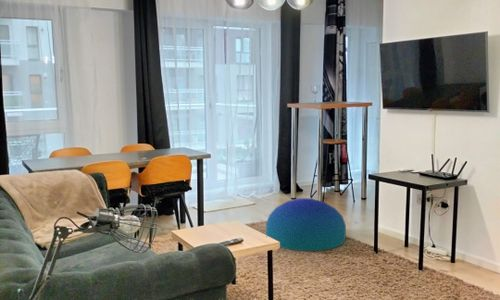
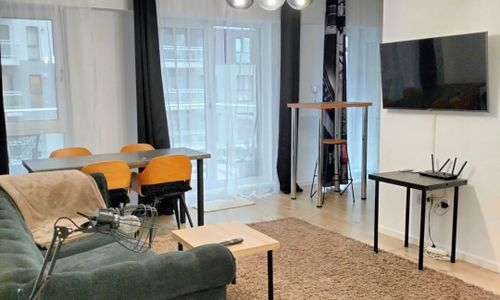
- pouf [265,197,347,252]
